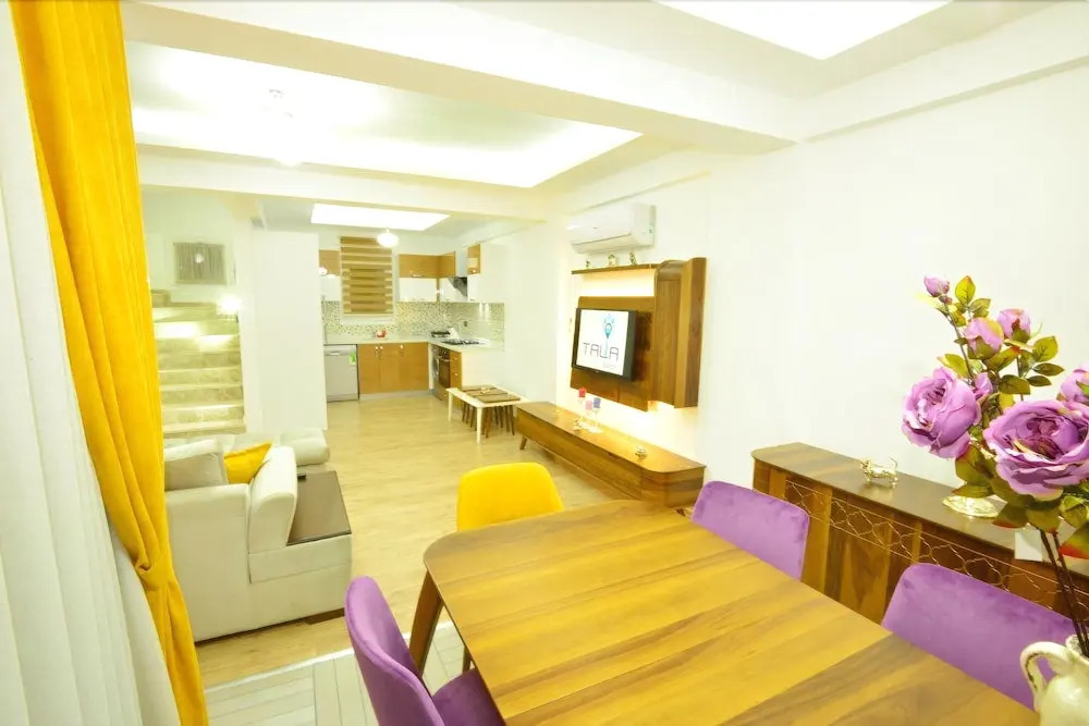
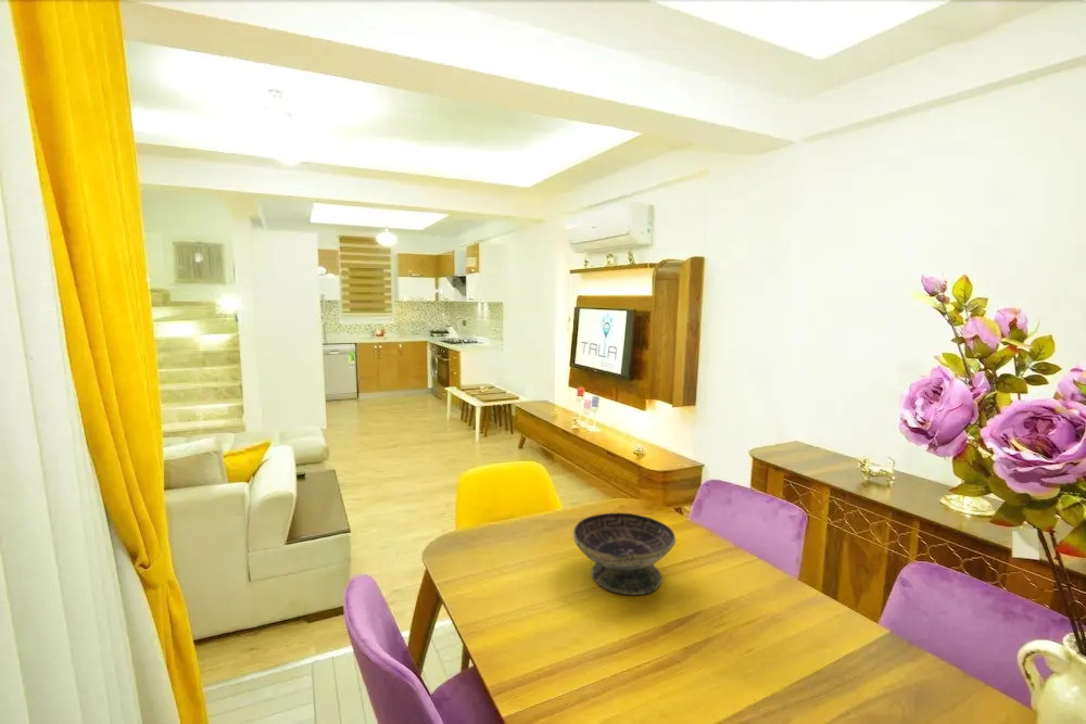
+ decorative bowl [572,512,677,596]
